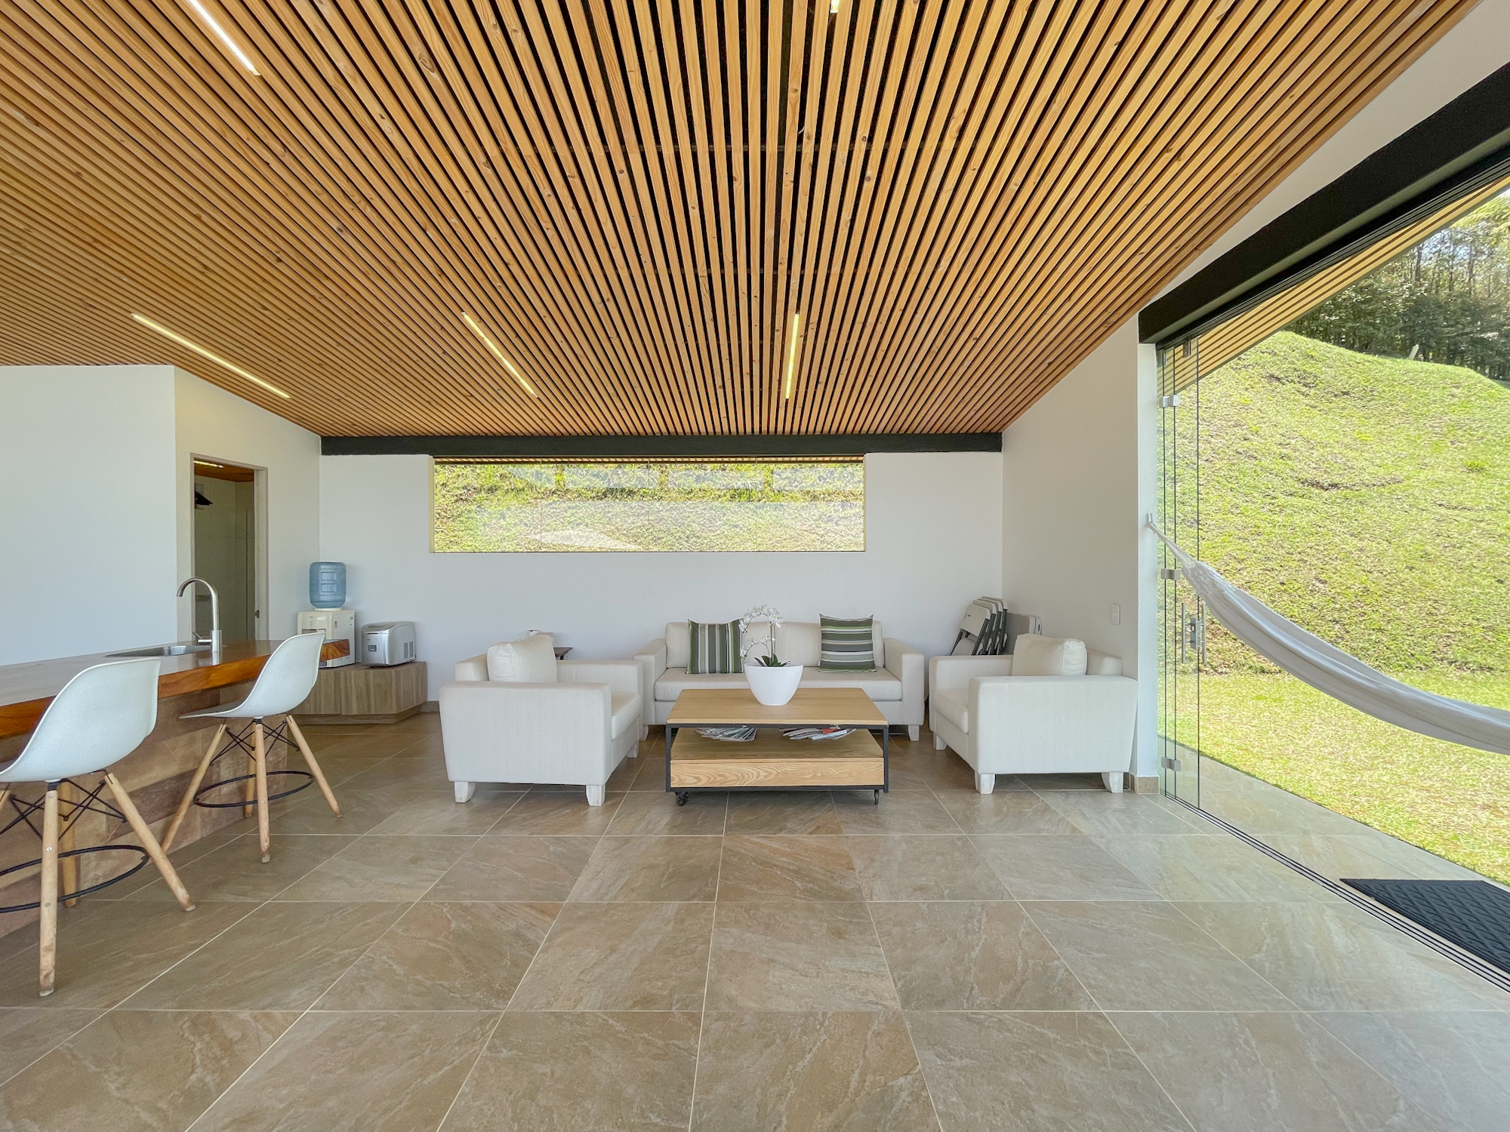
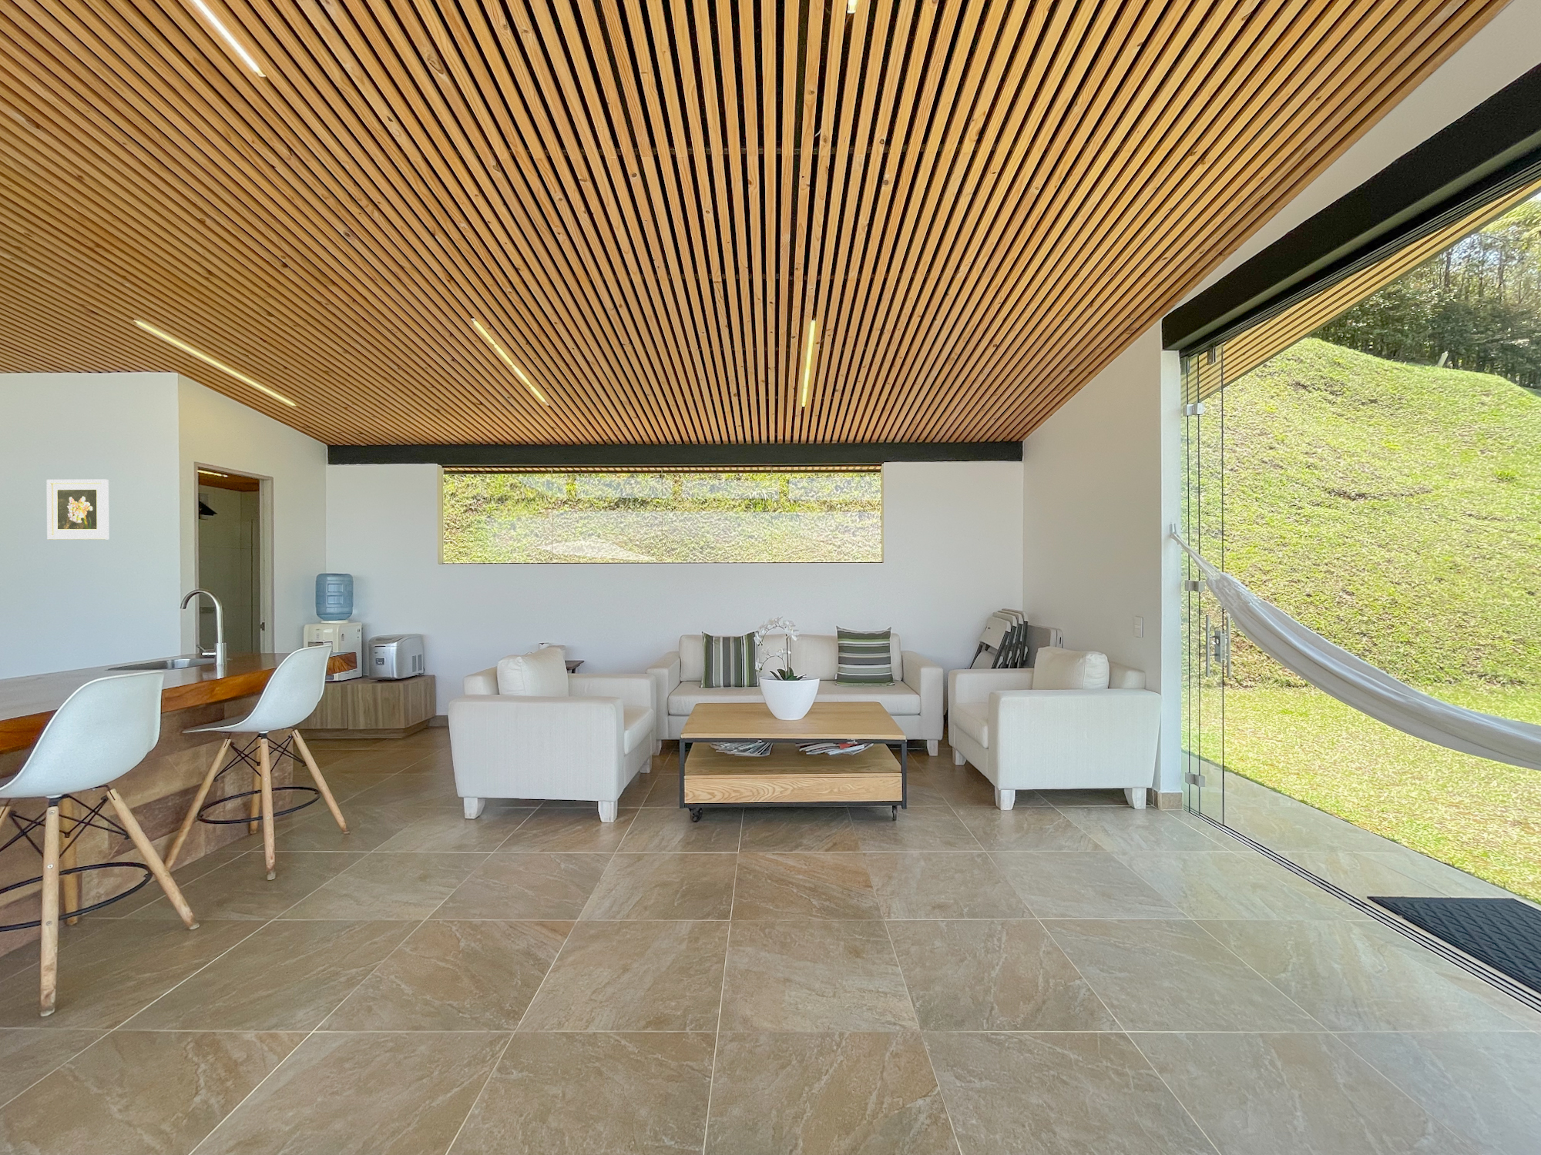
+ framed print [46,479,109,541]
